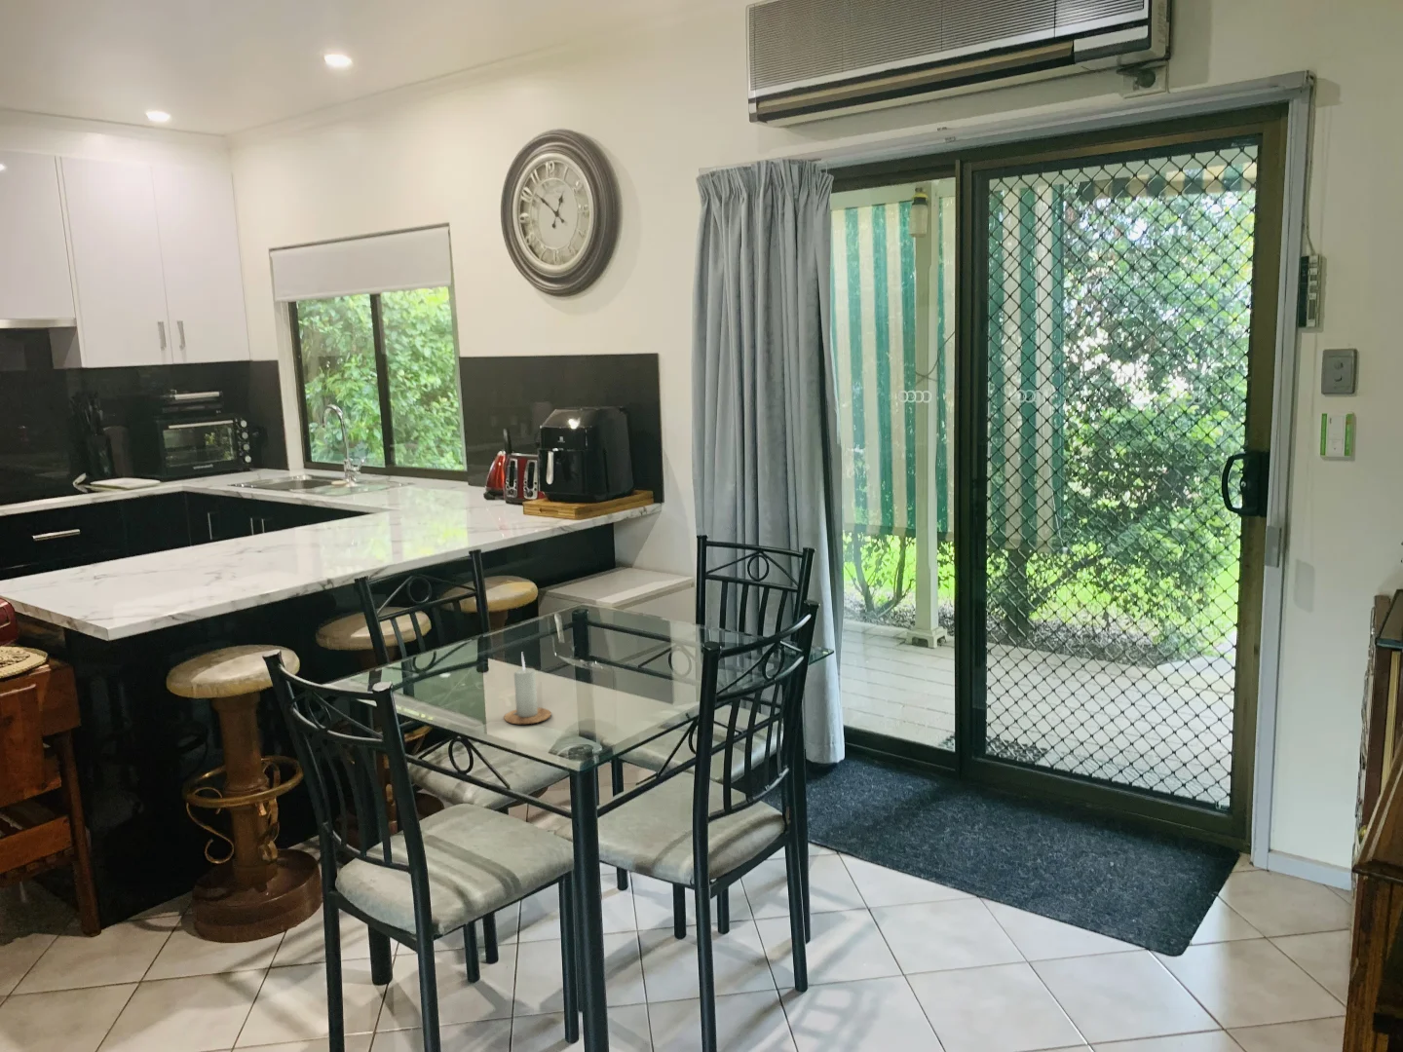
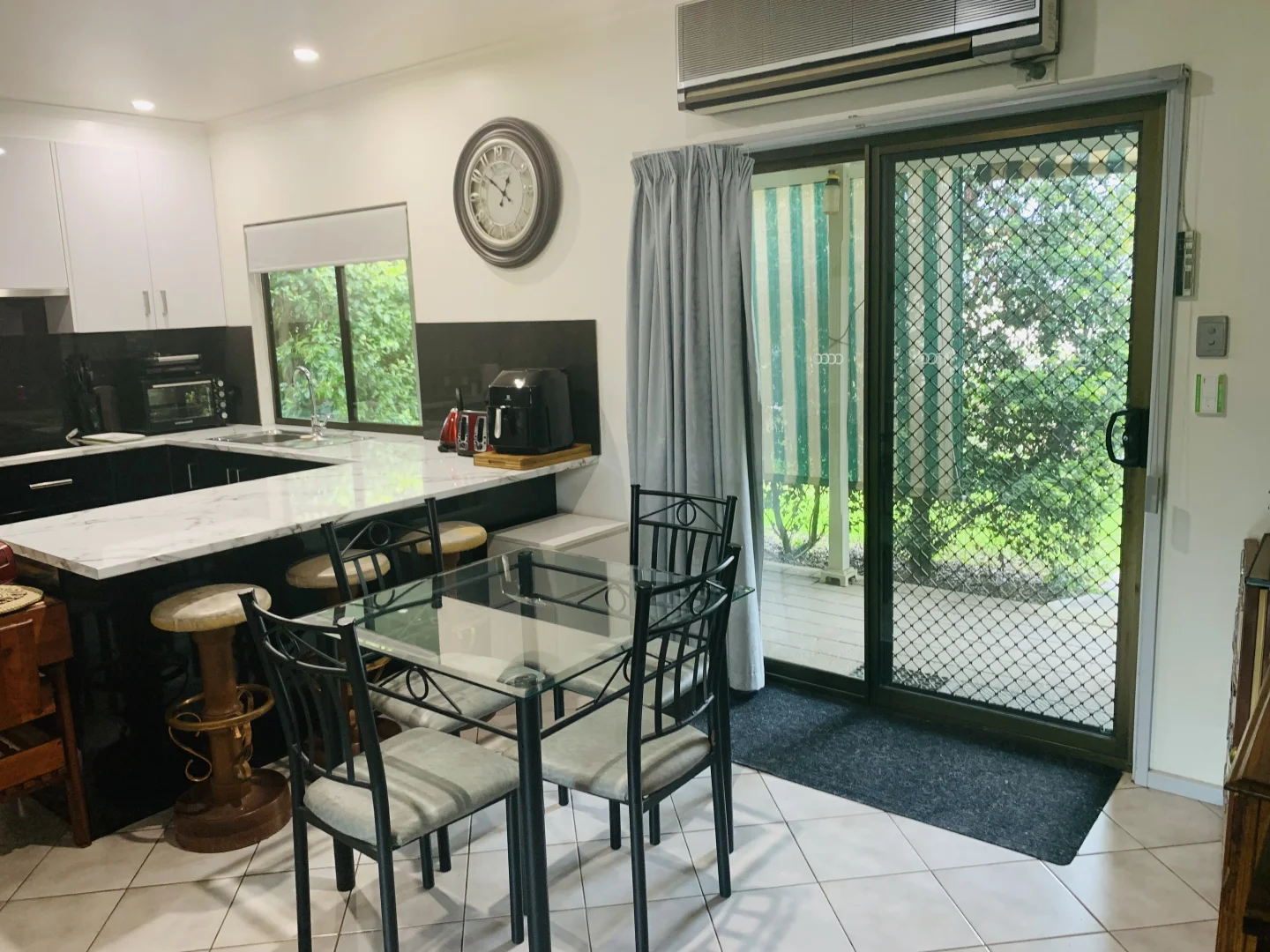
- candle [503,652,552,725]
